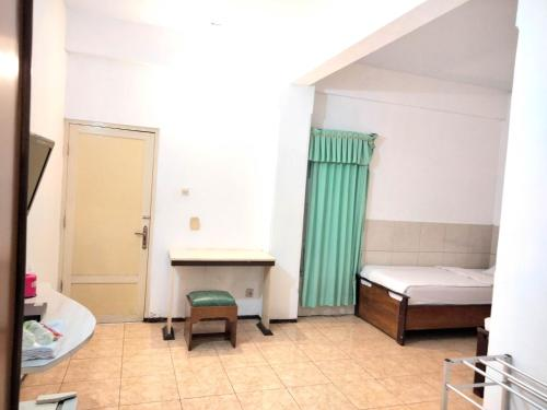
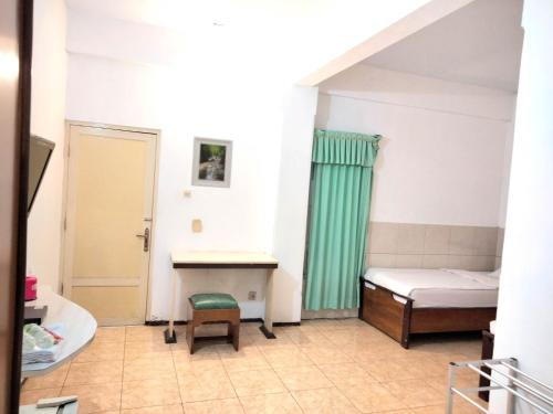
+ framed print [190,135,234,189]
